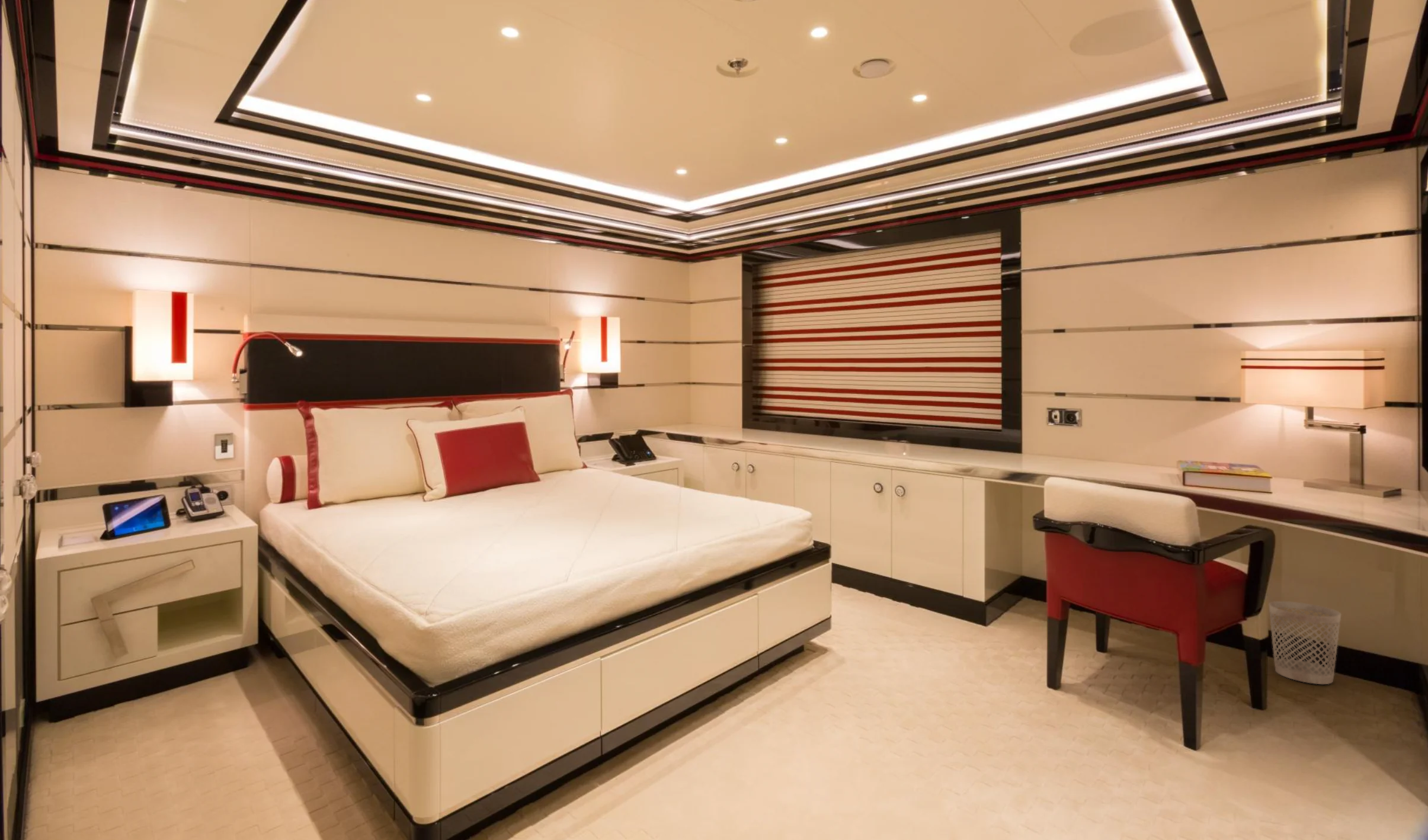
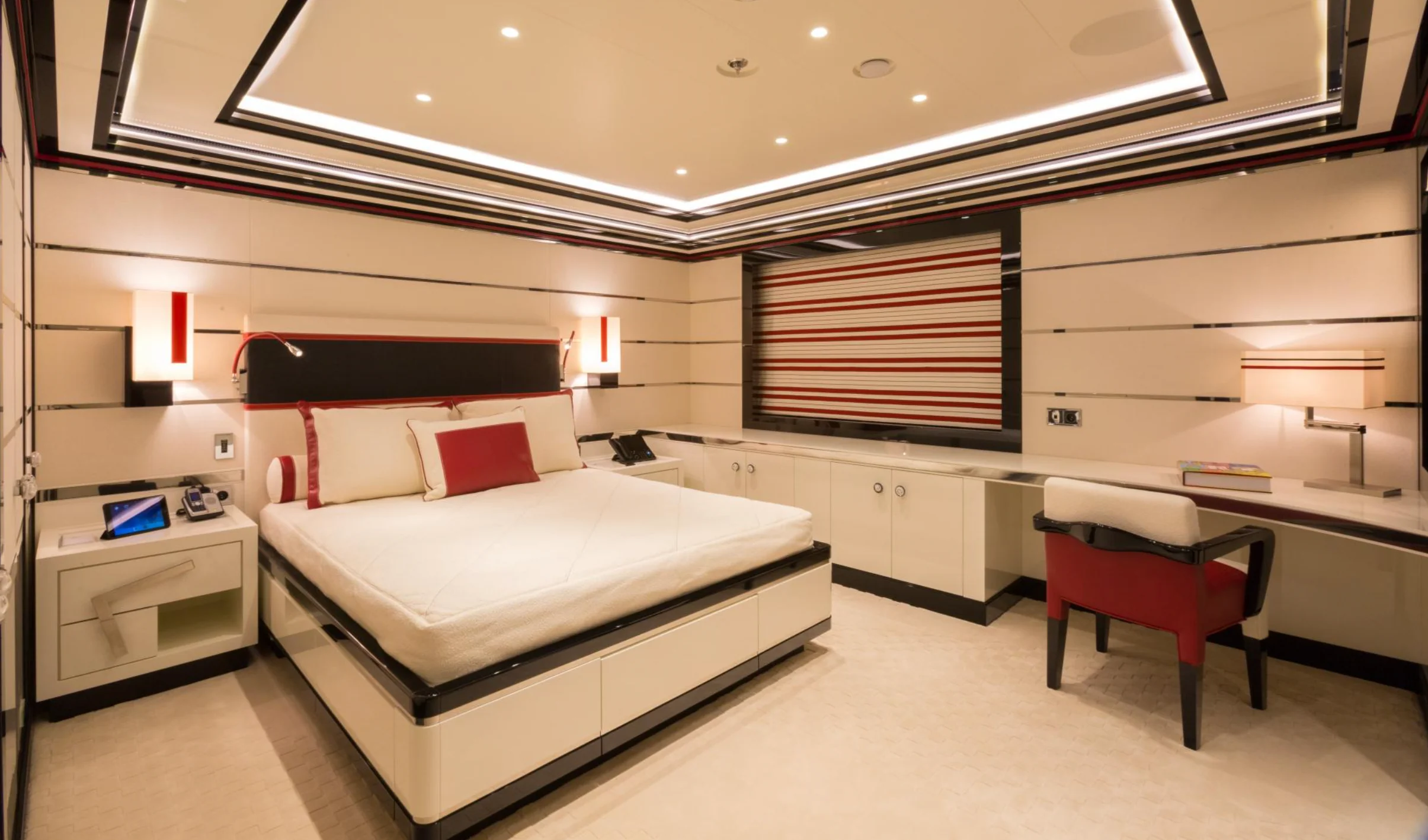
- wastebasket [1268,601,1341,685]
